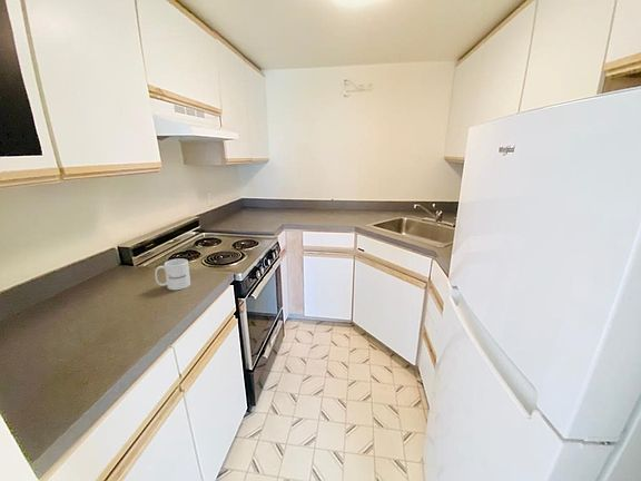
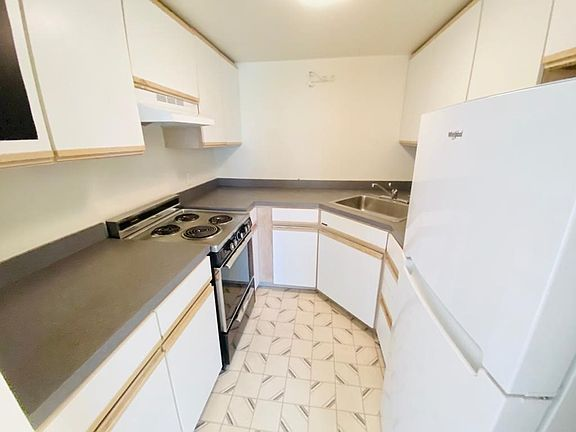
- mug [154,257,191,291]
